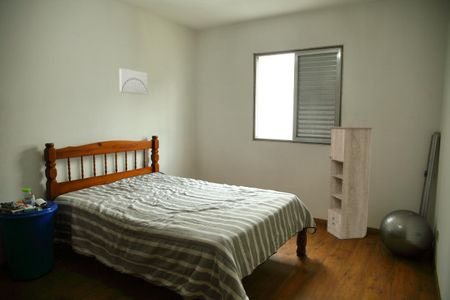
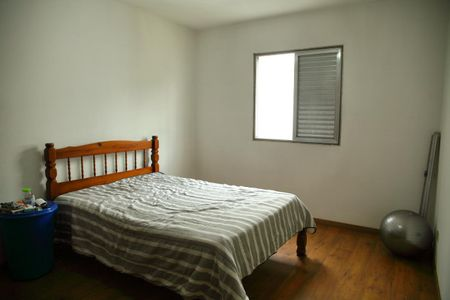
- wall art [118,67,148,96]
- storage cabinet [326,126,374,240]
